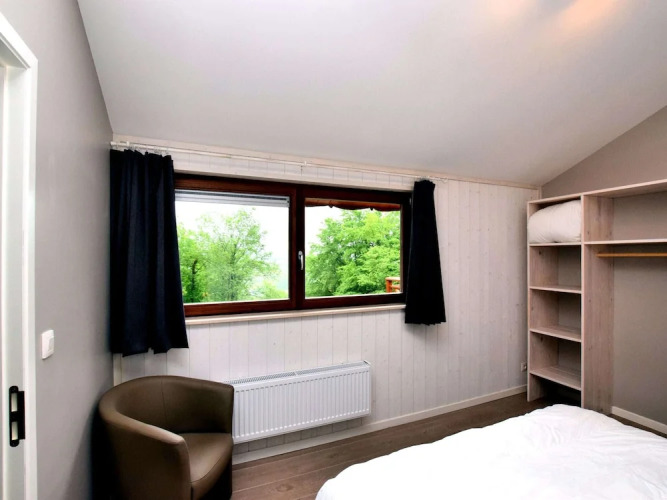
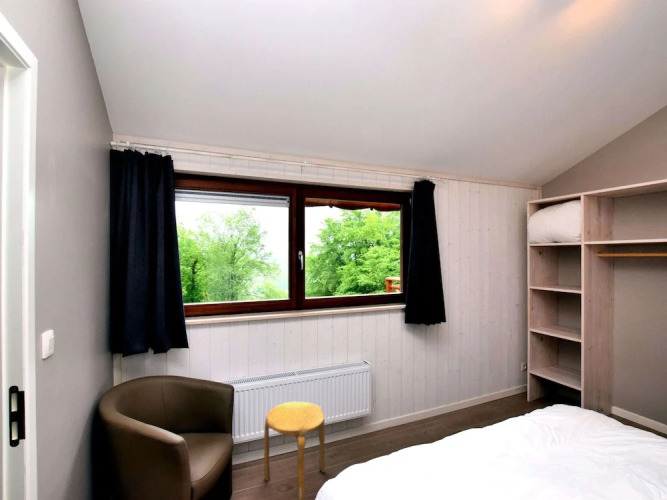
+ stool [263,401,326,500]
